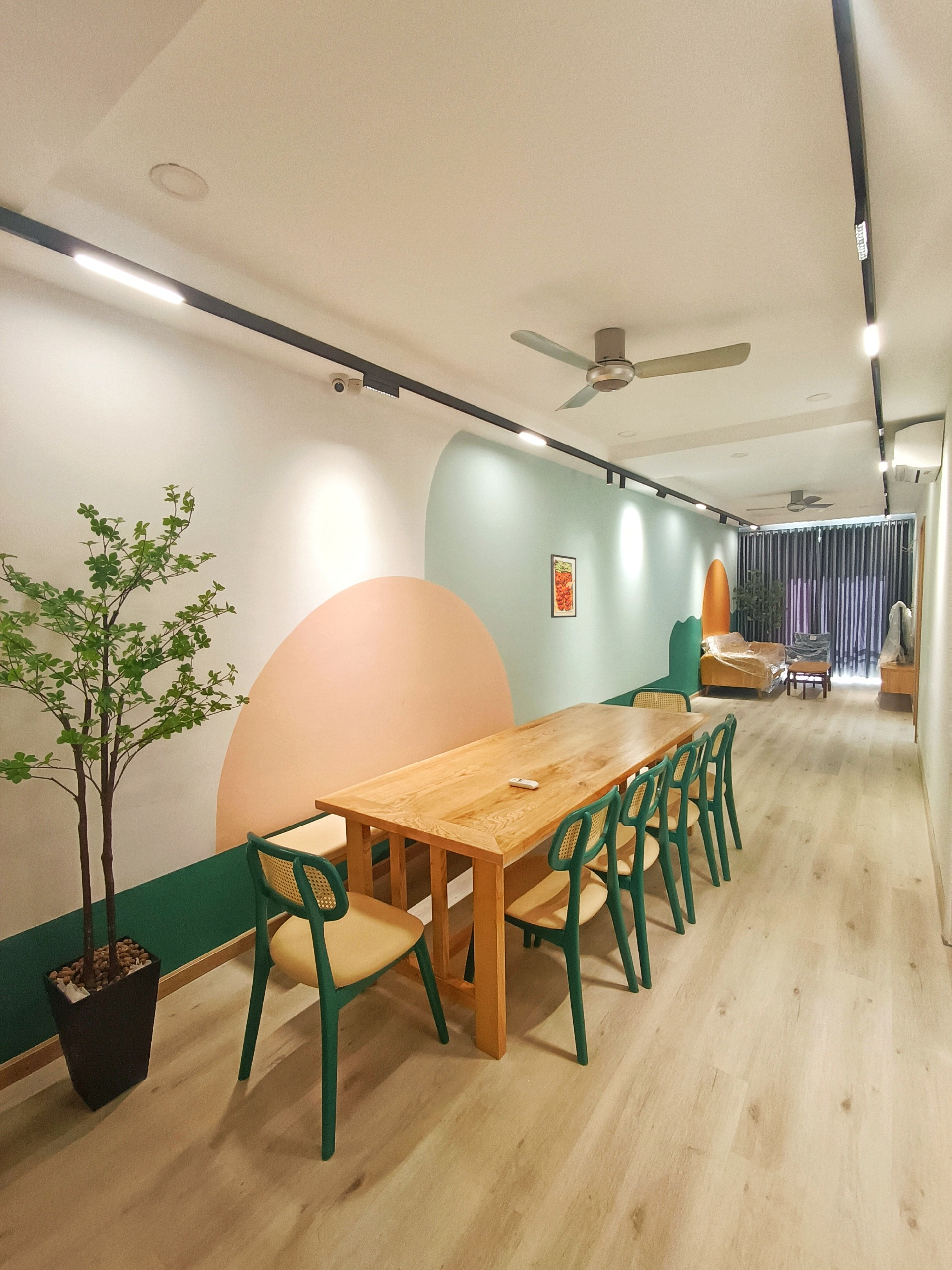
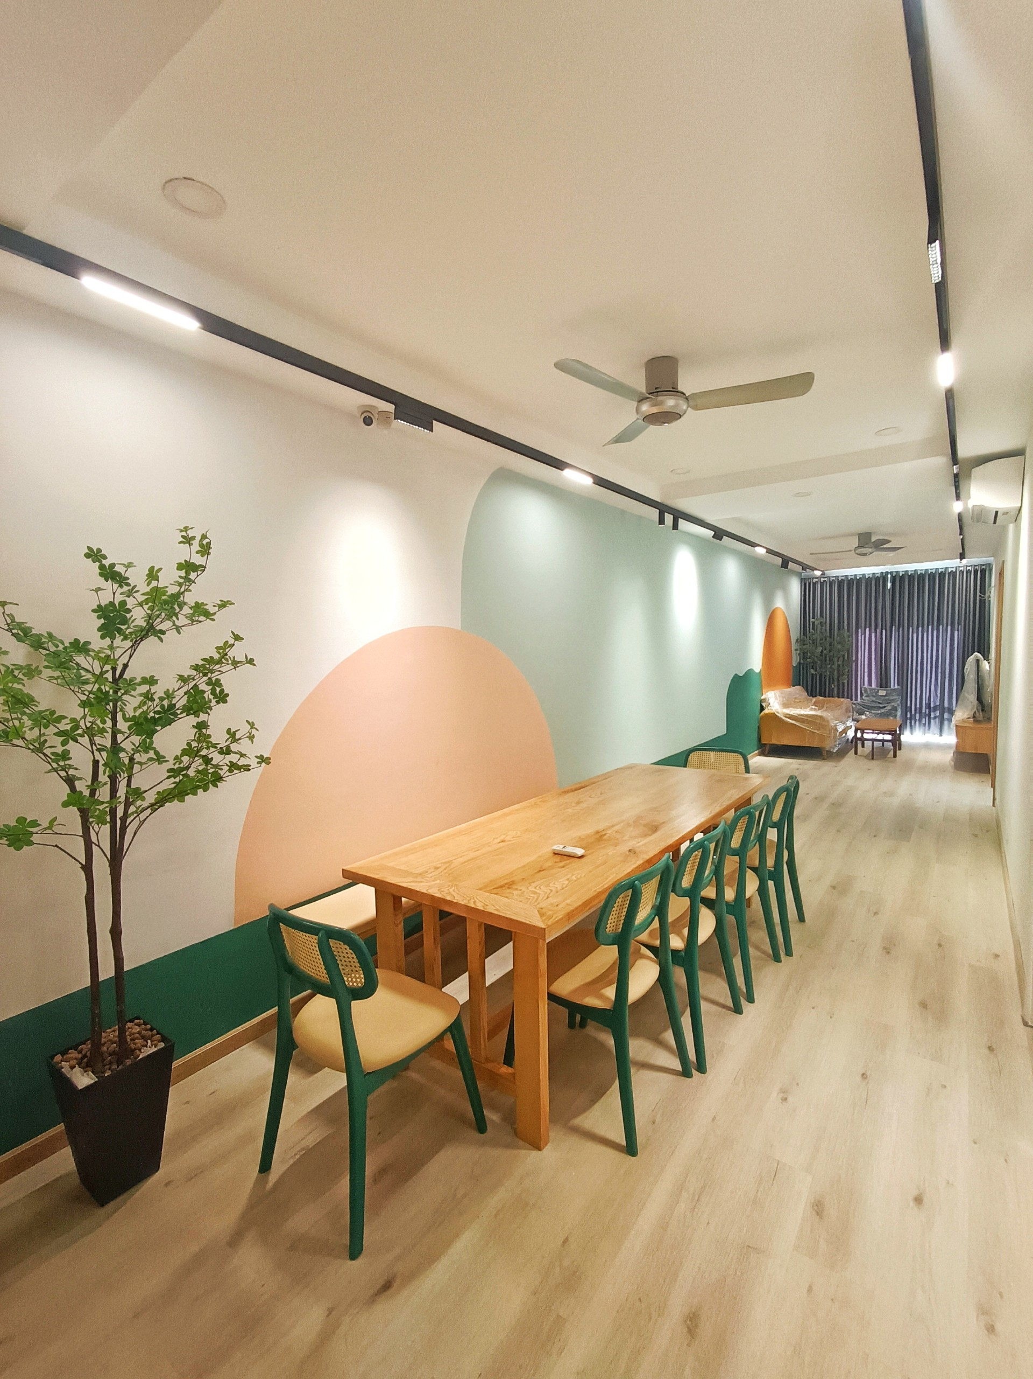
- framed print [550,554,577,618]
